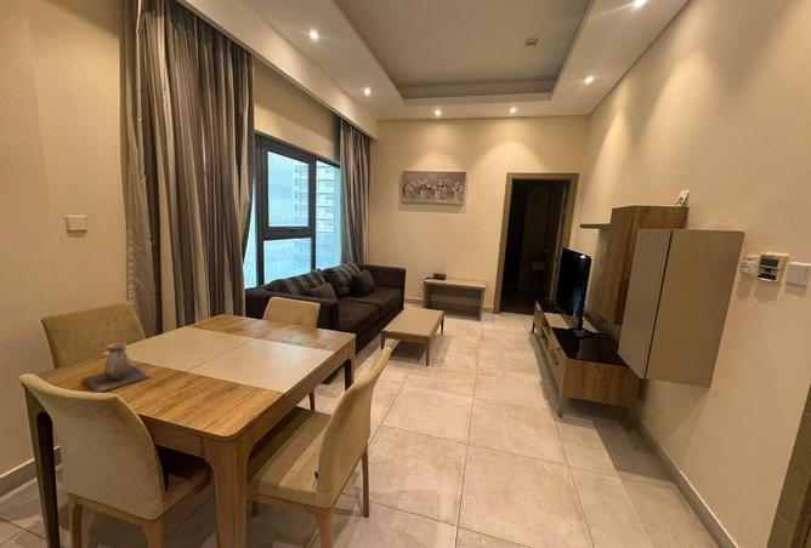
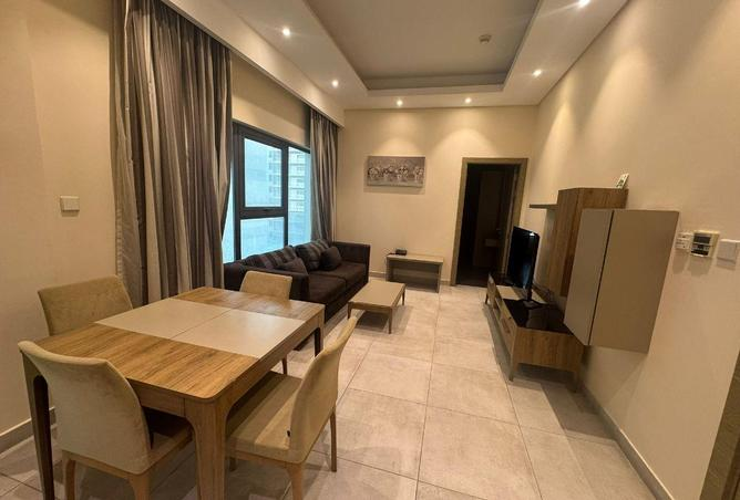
- decorative vase [80,342,152,394]
